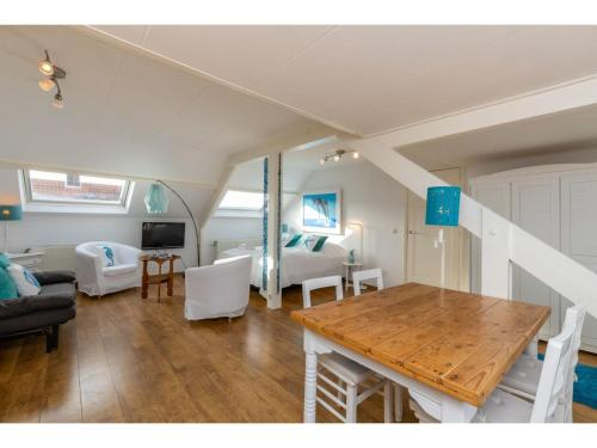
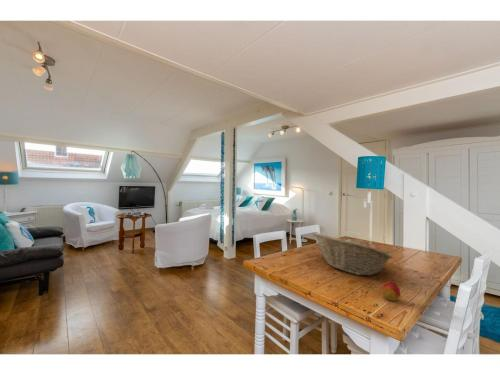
+ peach [381,281,401,302]
+ fruit basket [311,231,393,277]
